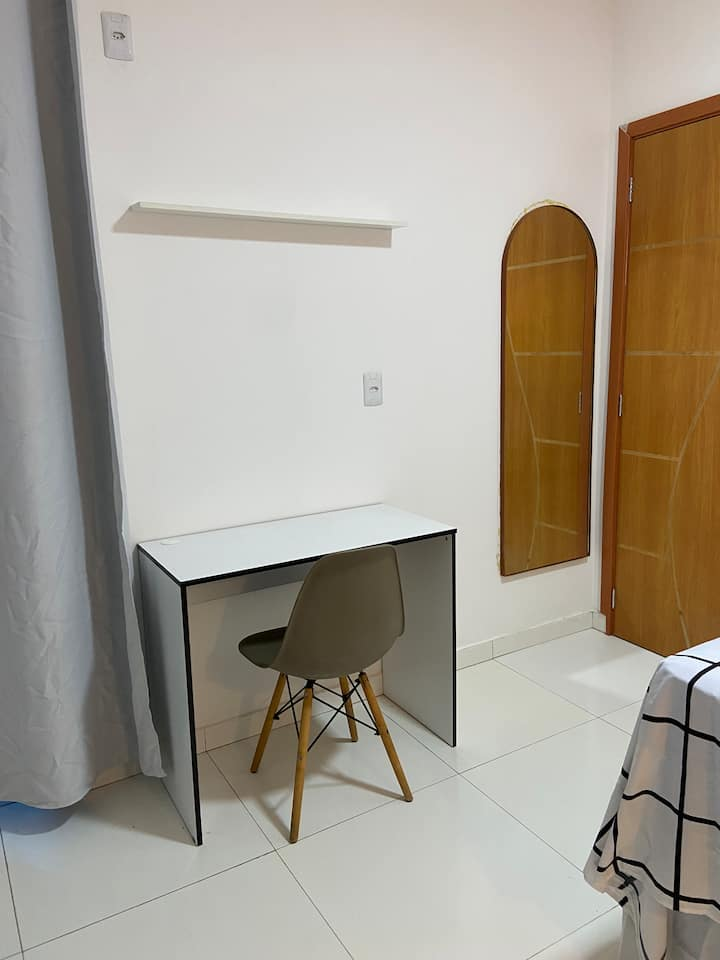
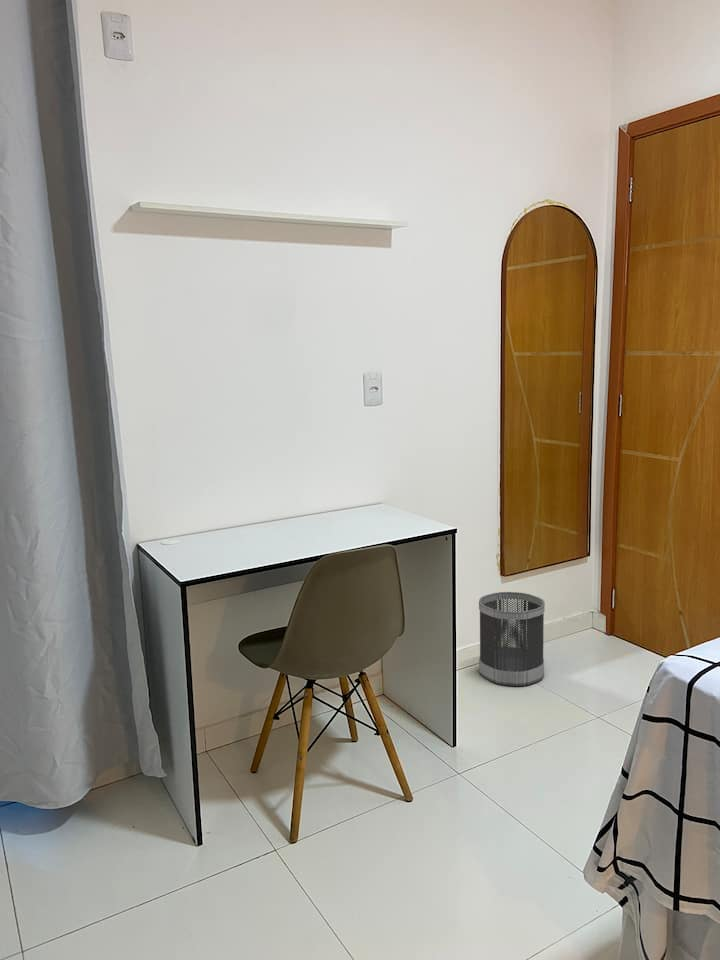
+ wastebasket [478,591,546,687]
